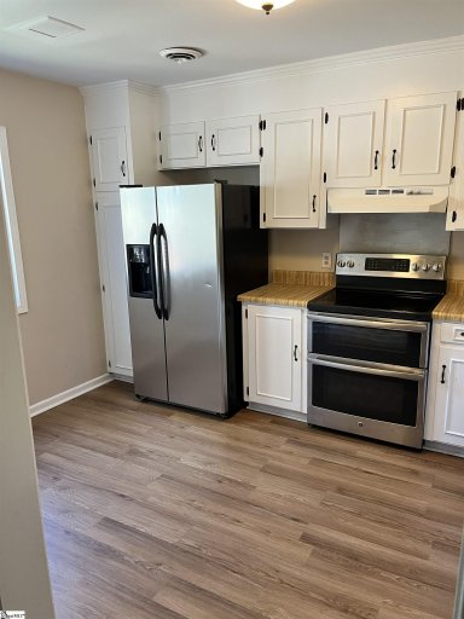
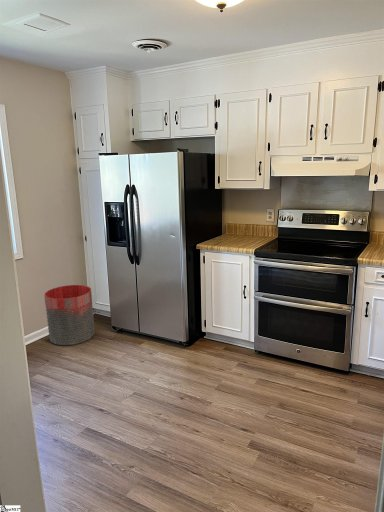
+ trash can [43,284,96,347]
